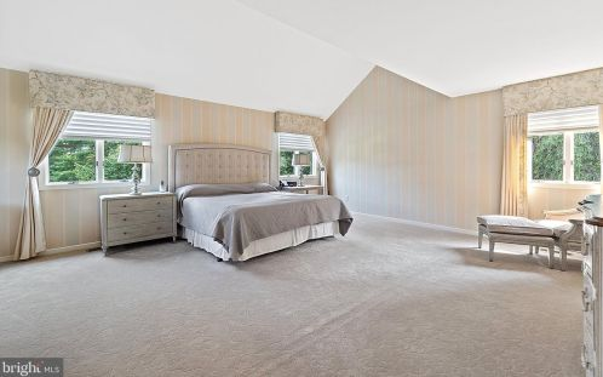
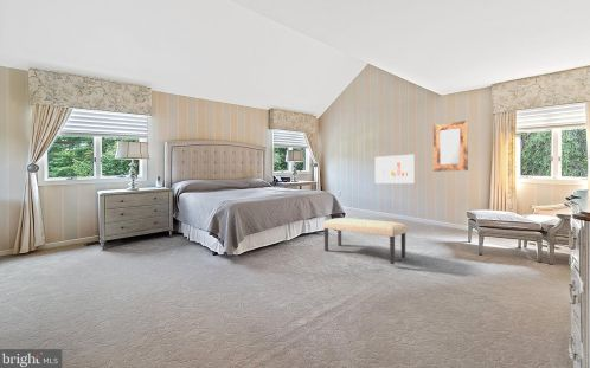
+ home mirror [432,120,469,173]
+ wall art [374,154,416,185]
+ bench [322,217,408,265]
